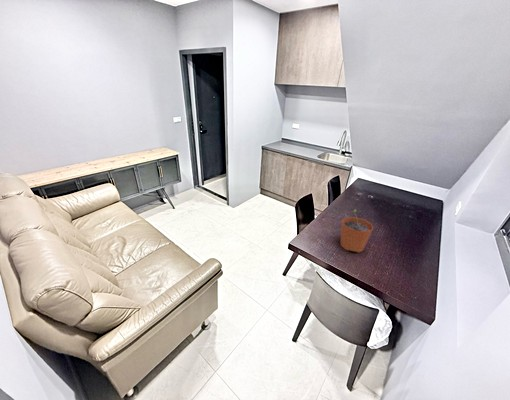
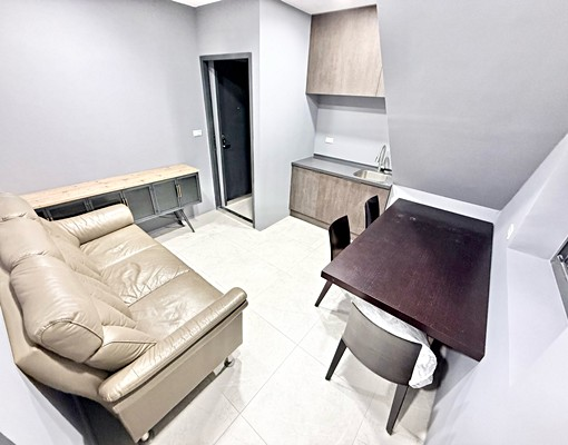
- plant pot [339,209,374,254]
